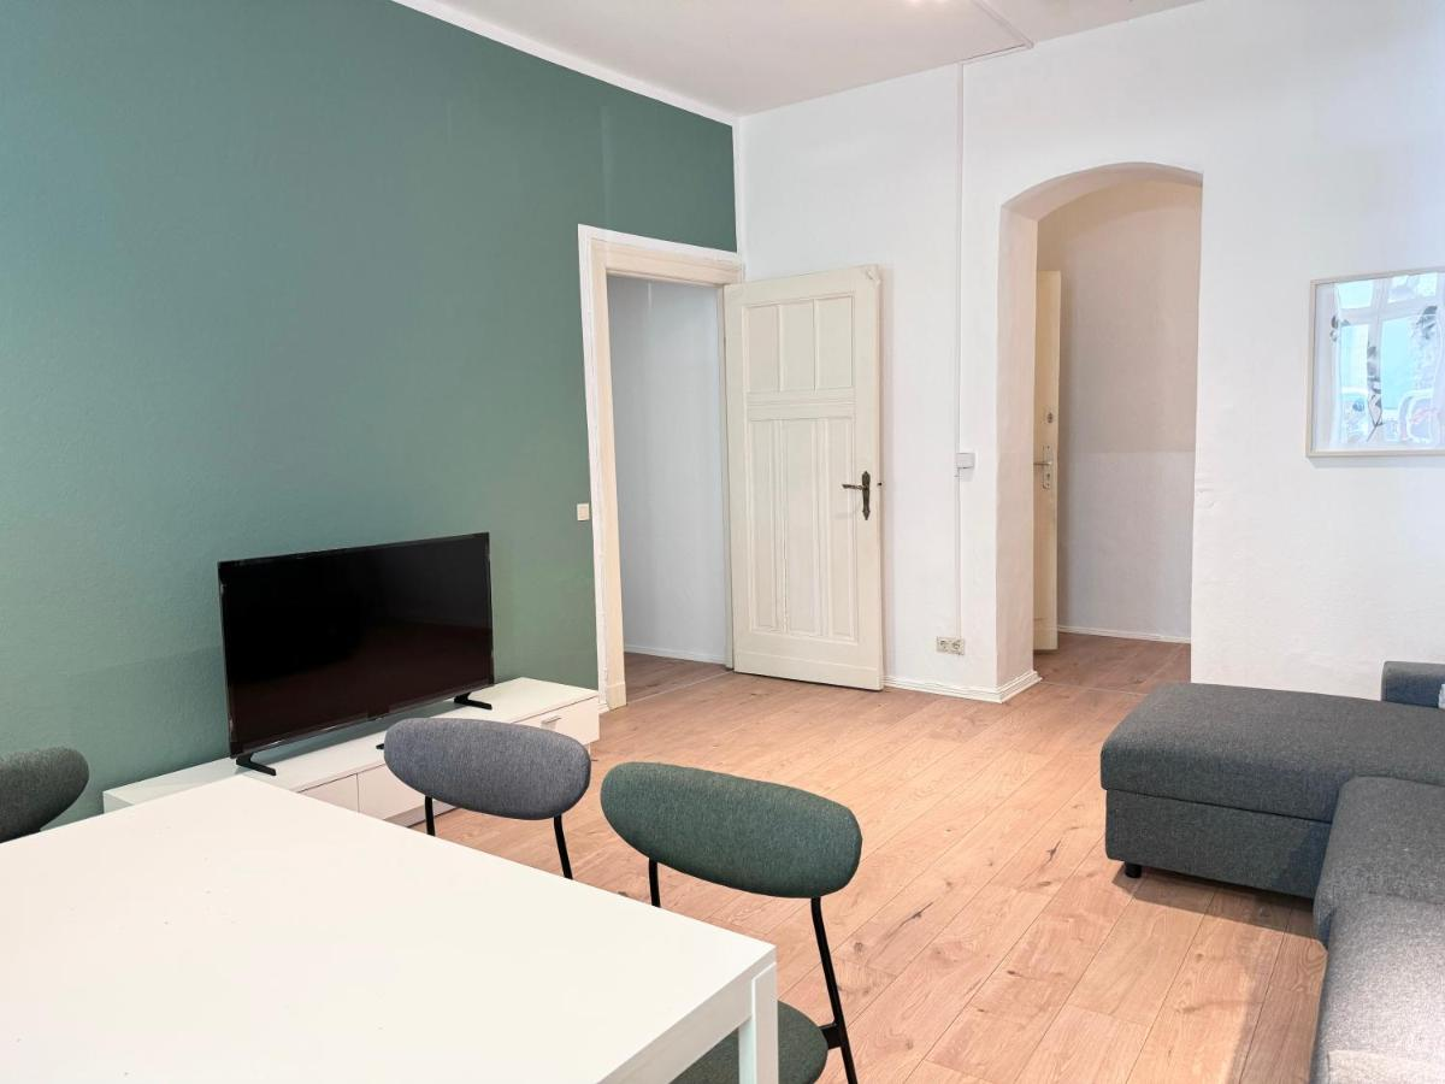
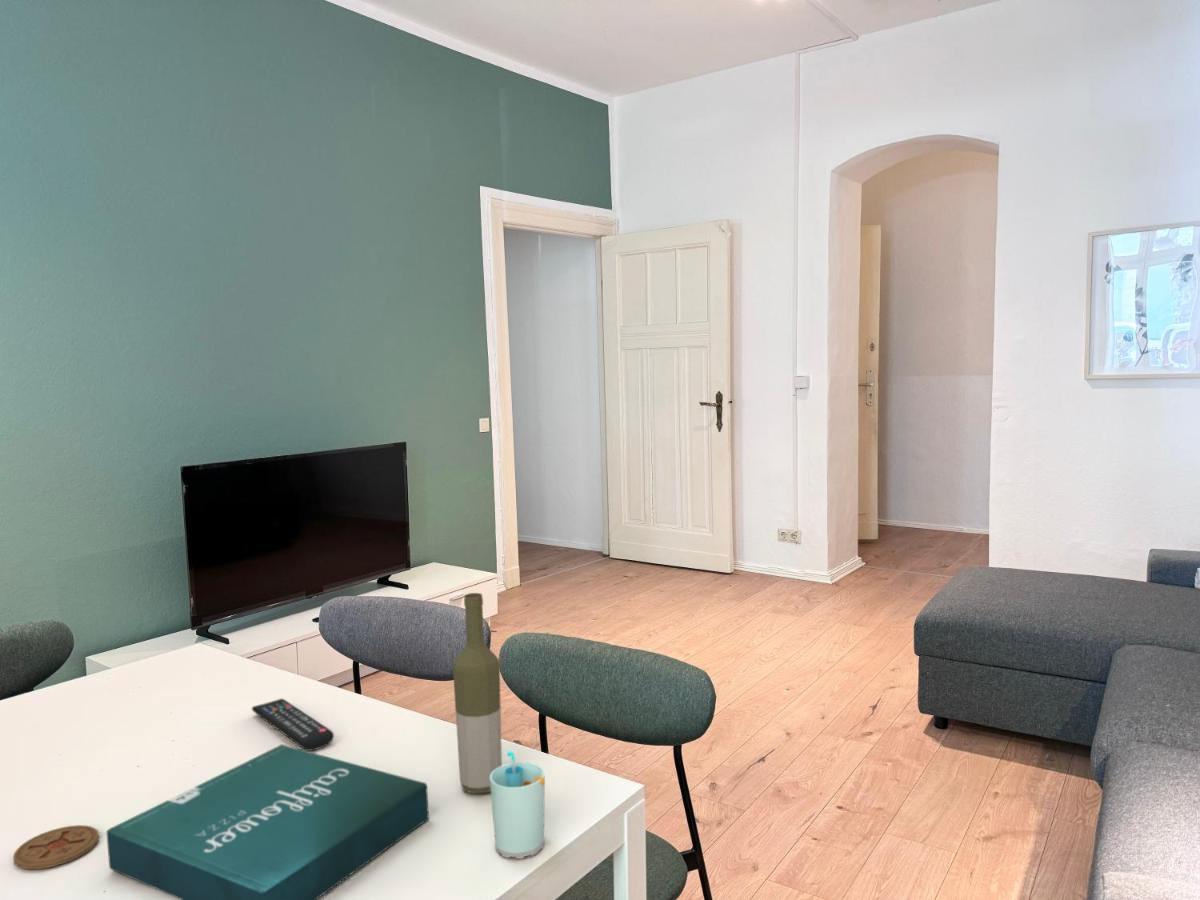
+ coaster [12,824,100,870]
+ pizza box [105,744,430,900]
+ cup [490,750,546,860]
+ bottle [452,592,503,794]
+ remote control [251,698,335,752]
